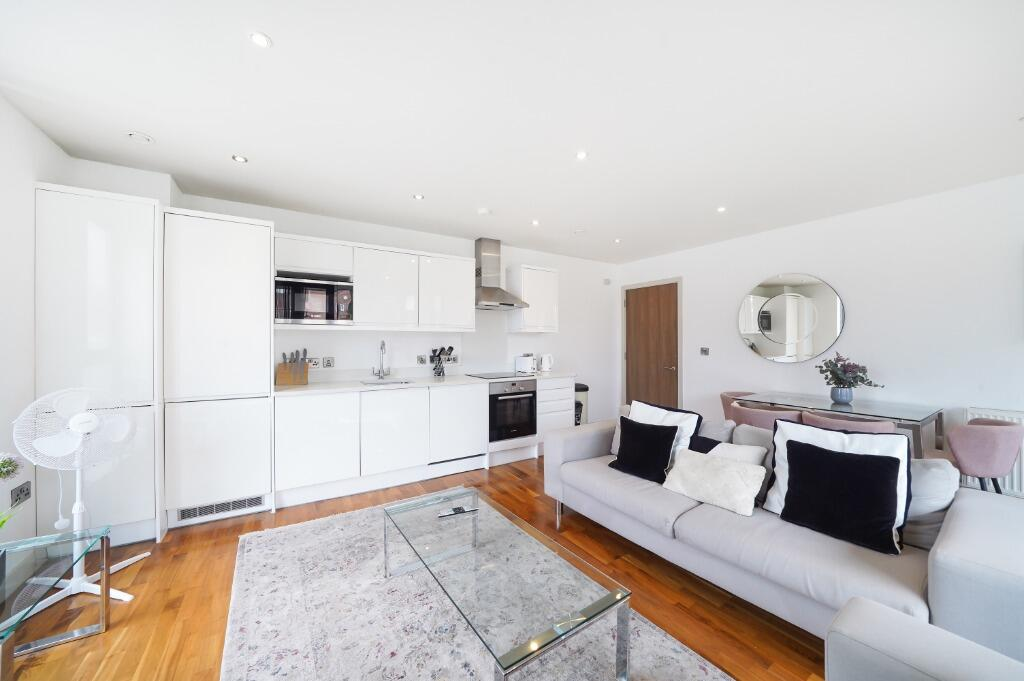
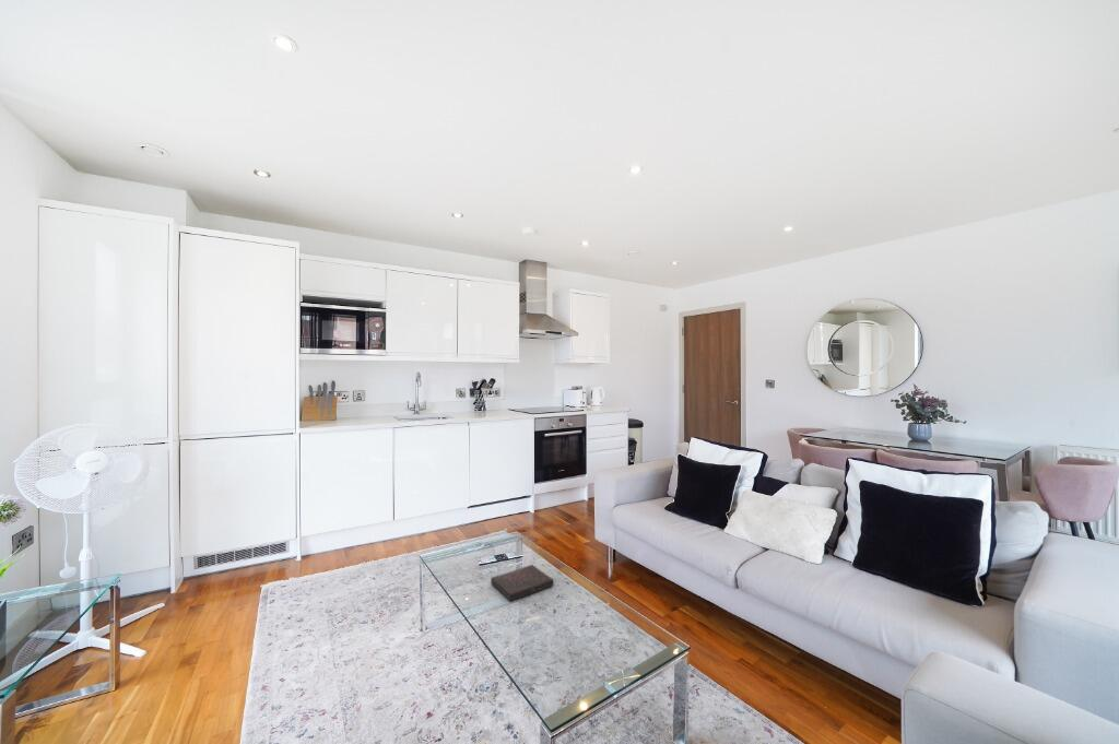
+ book [490,564,554,602]
